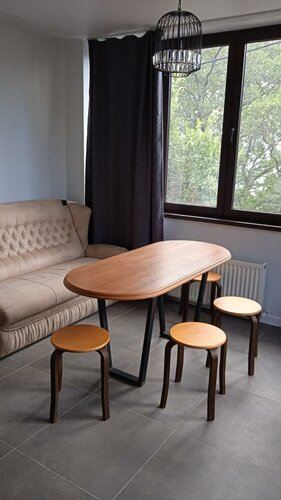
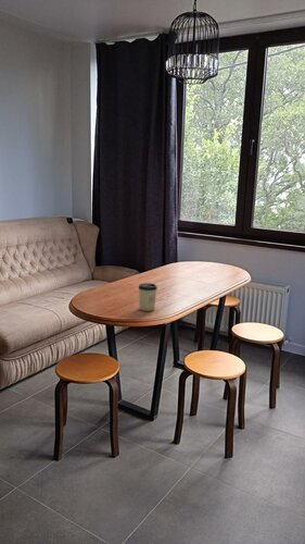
+ cup [138,282,158,312]
